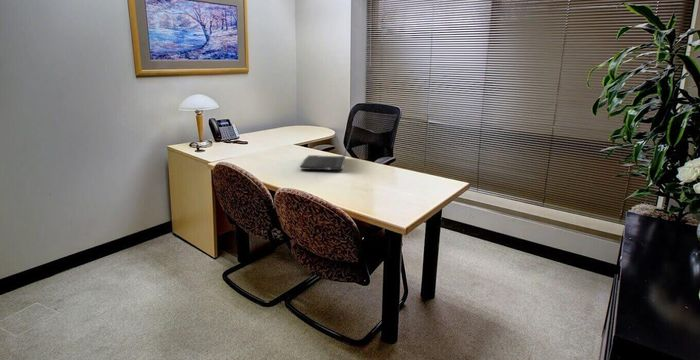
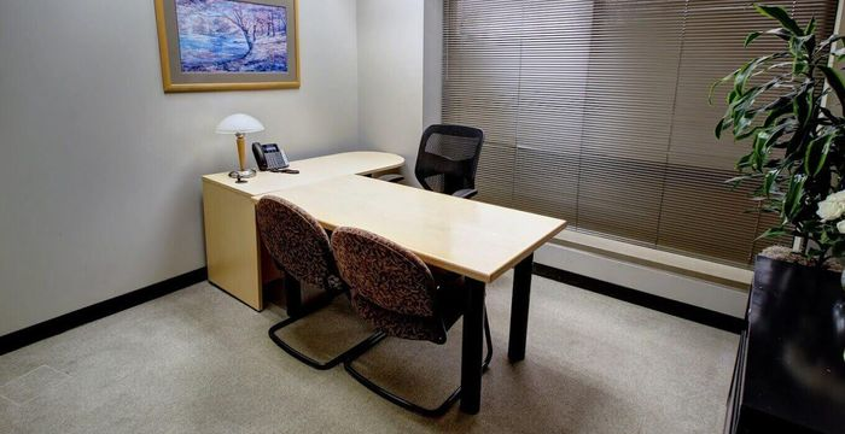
- laptop computer [299,120,356,171]
